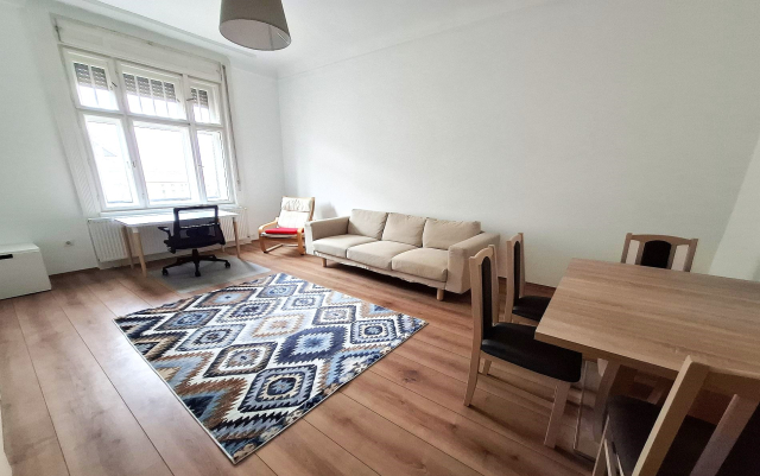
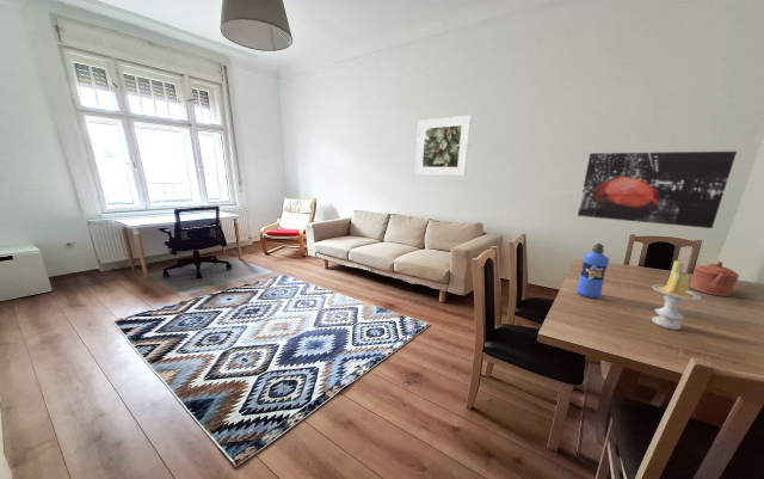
+ candle [651,259,702,331]
+ wall art [577,151,738,229]
+ water bottle [575,242,610,300]
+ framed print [414,115,473,177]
+ teapot [689,260,740,297]
